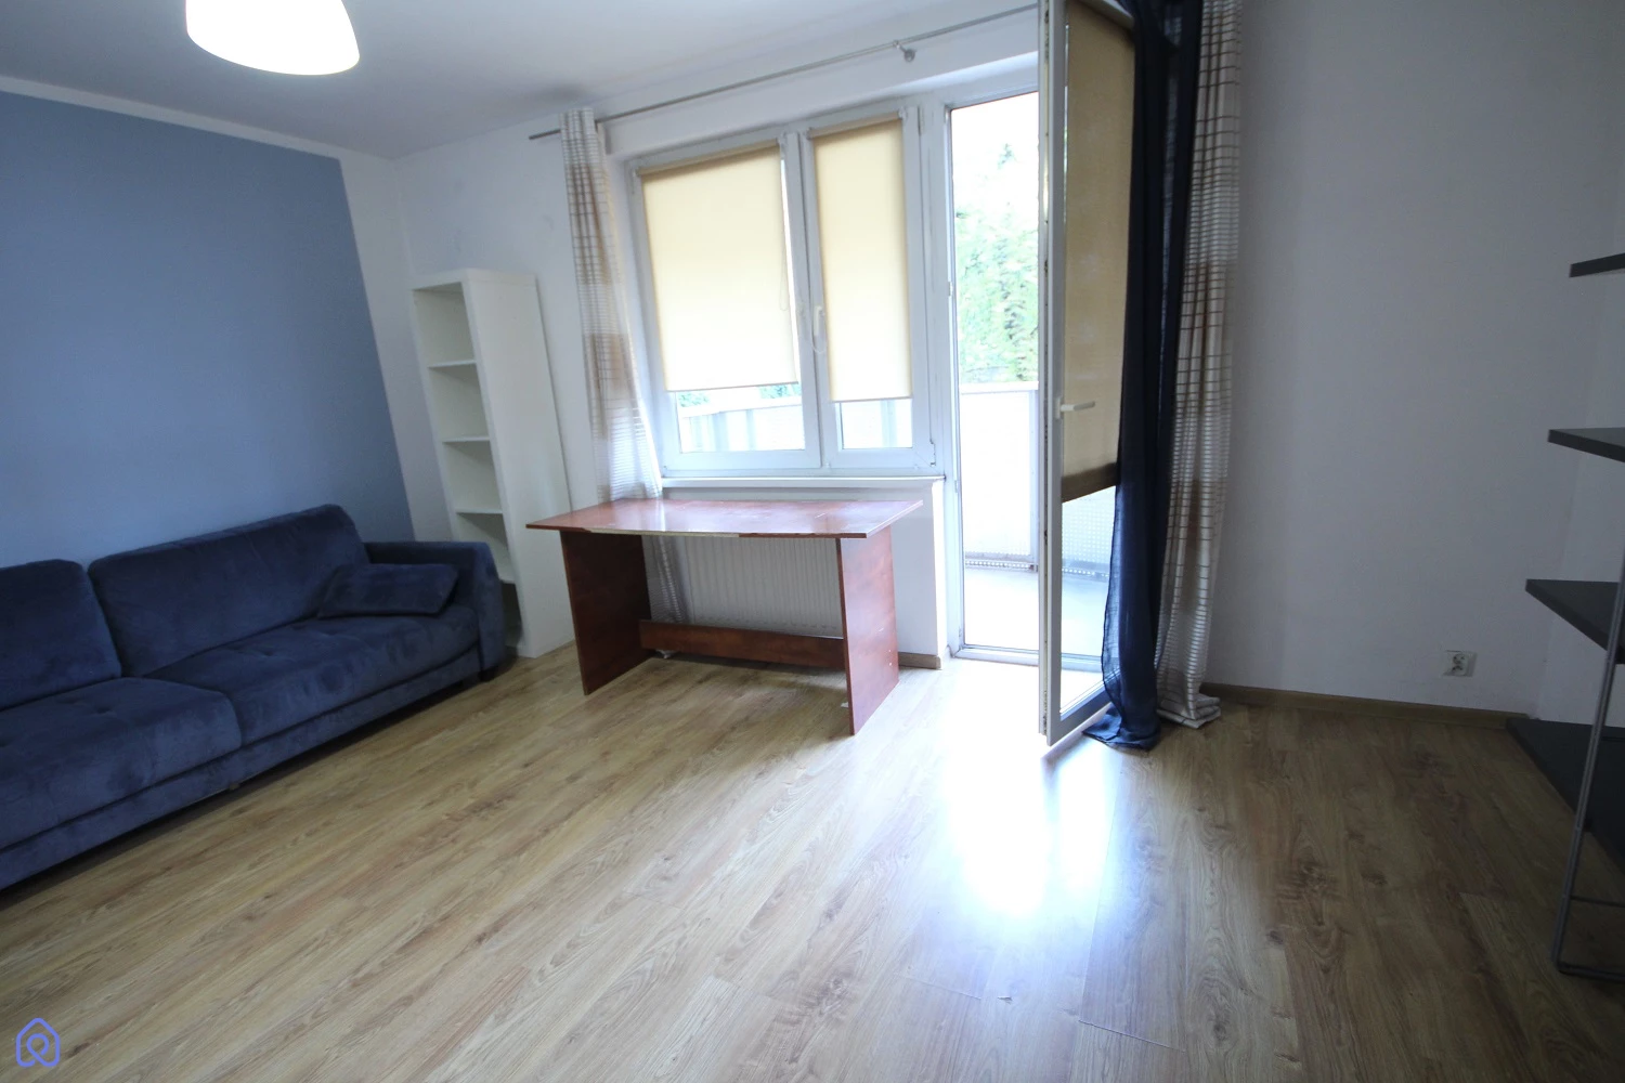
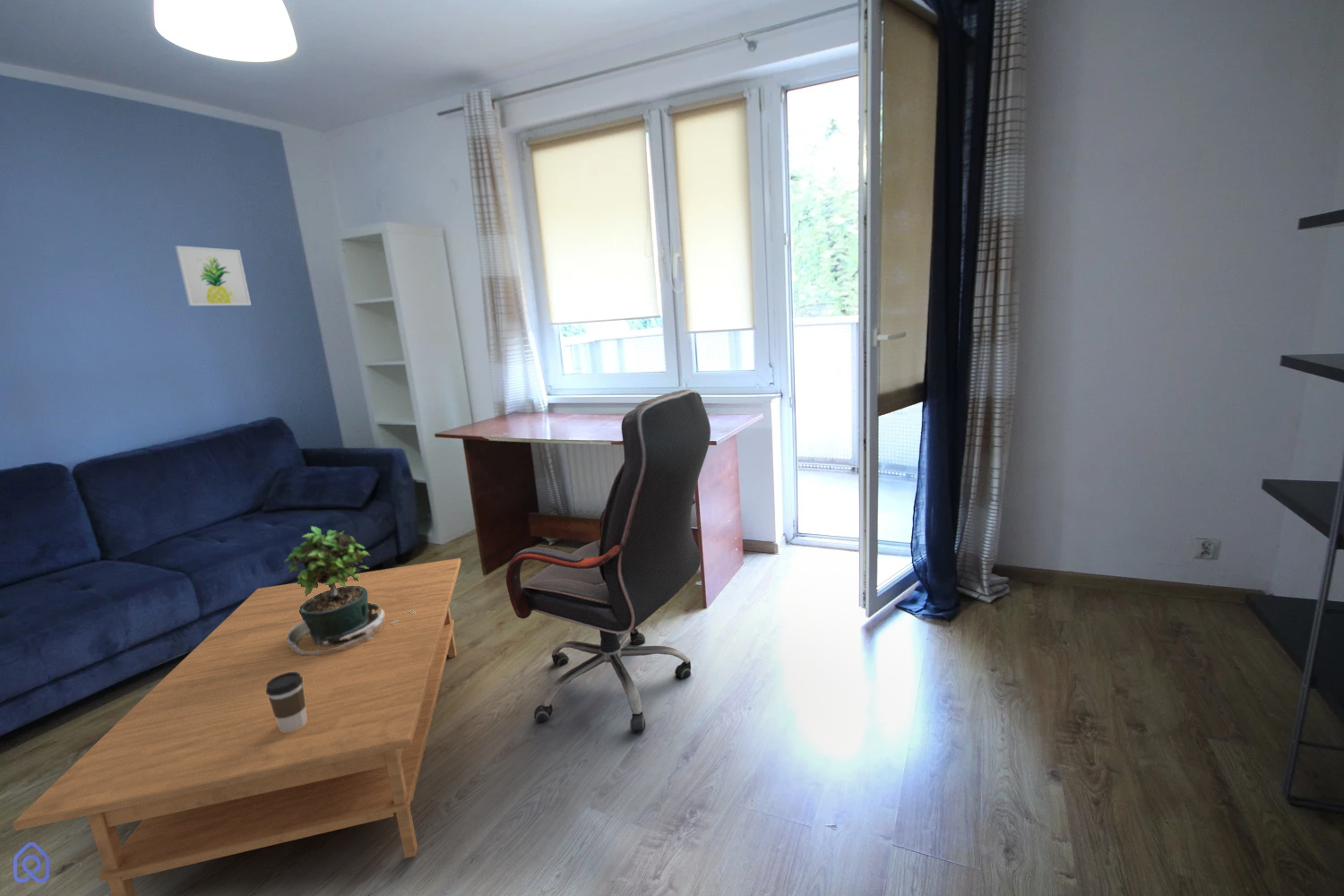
+ coffee table [12,557,461,896]
+ wall art [174,245,252,306]
+ coffee cup [266,672,306,732]
+ office chair [505,389,711,733]
+ potted plant [284,525,415,655]
